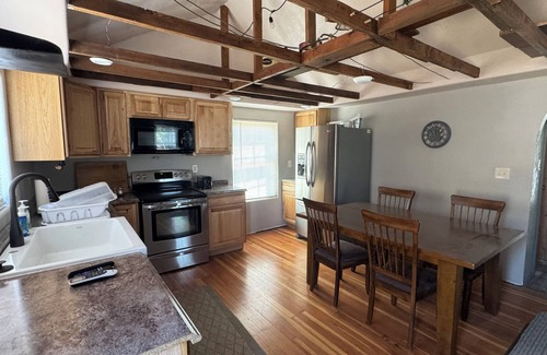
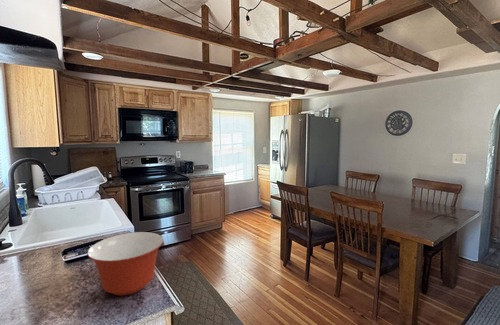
+ mixing bowl [86,231,164,296]
